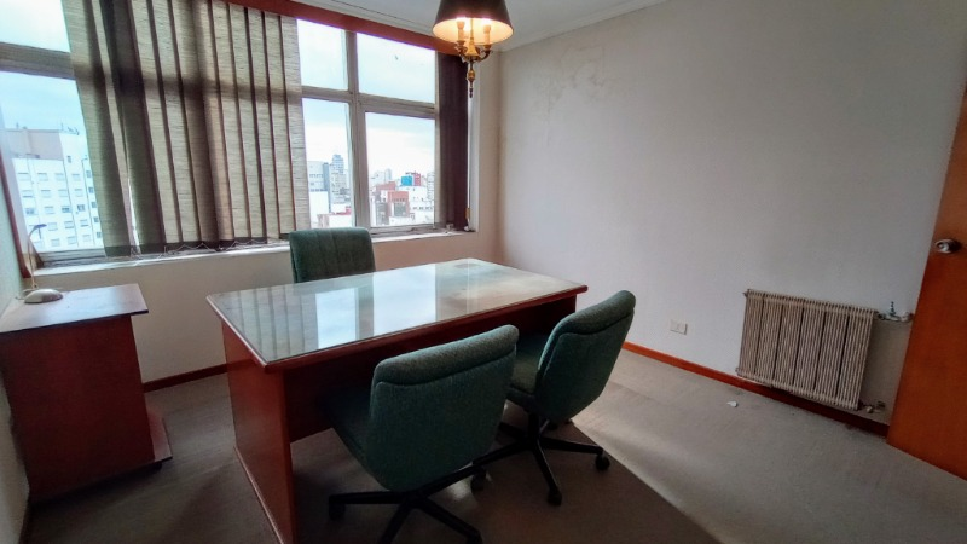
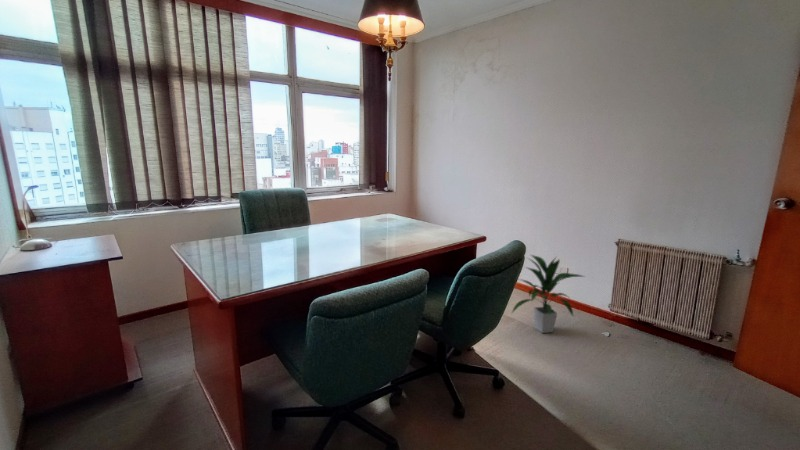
+ indoor plant [510,254,587,334]
